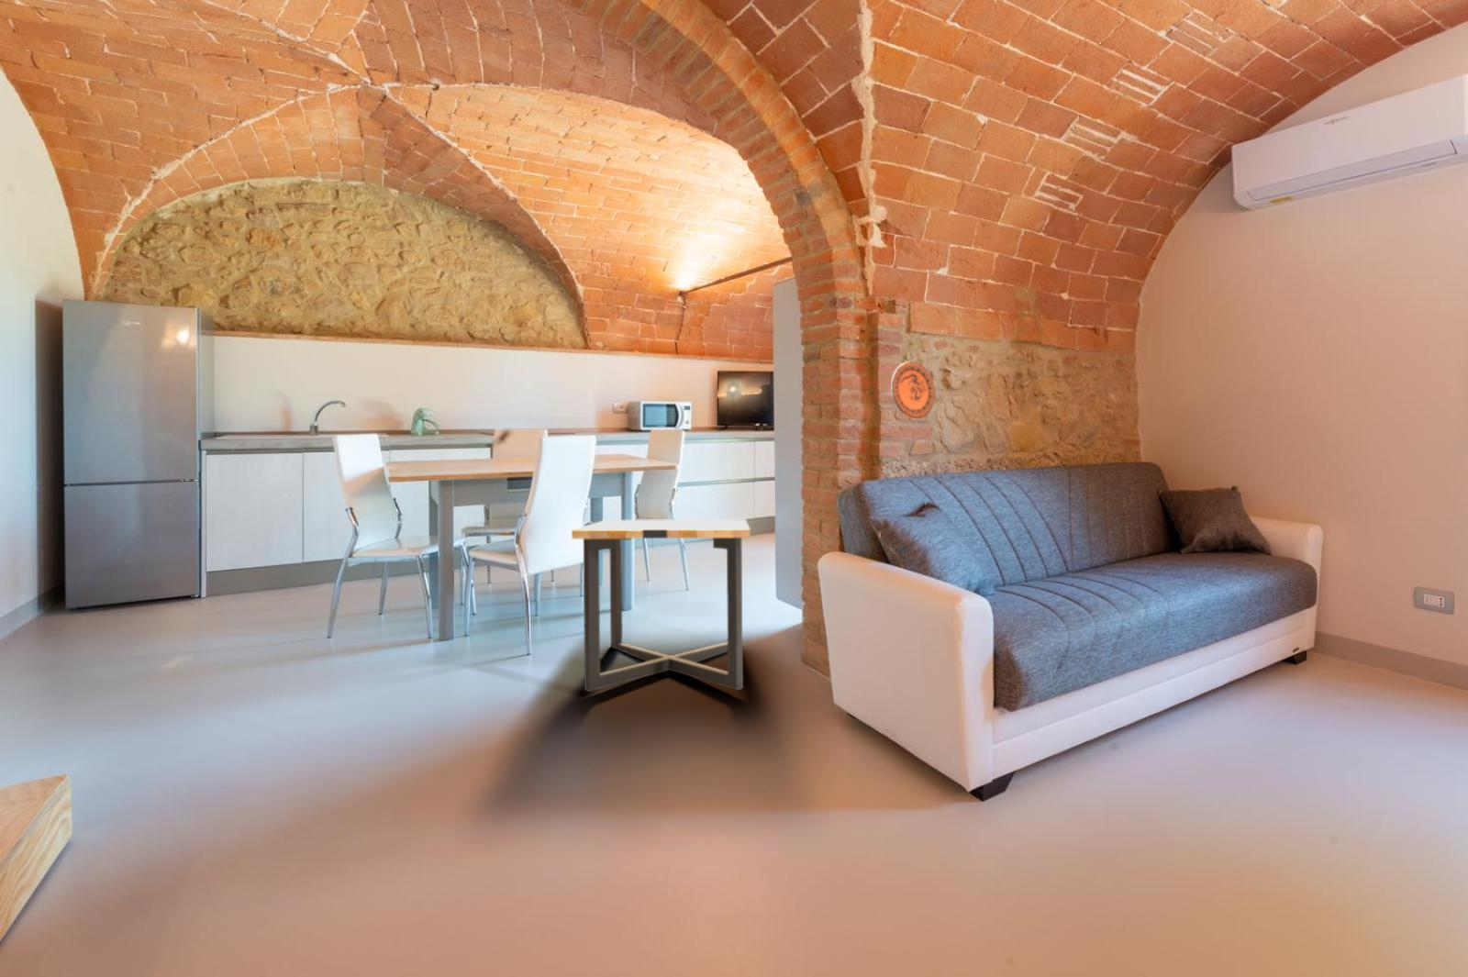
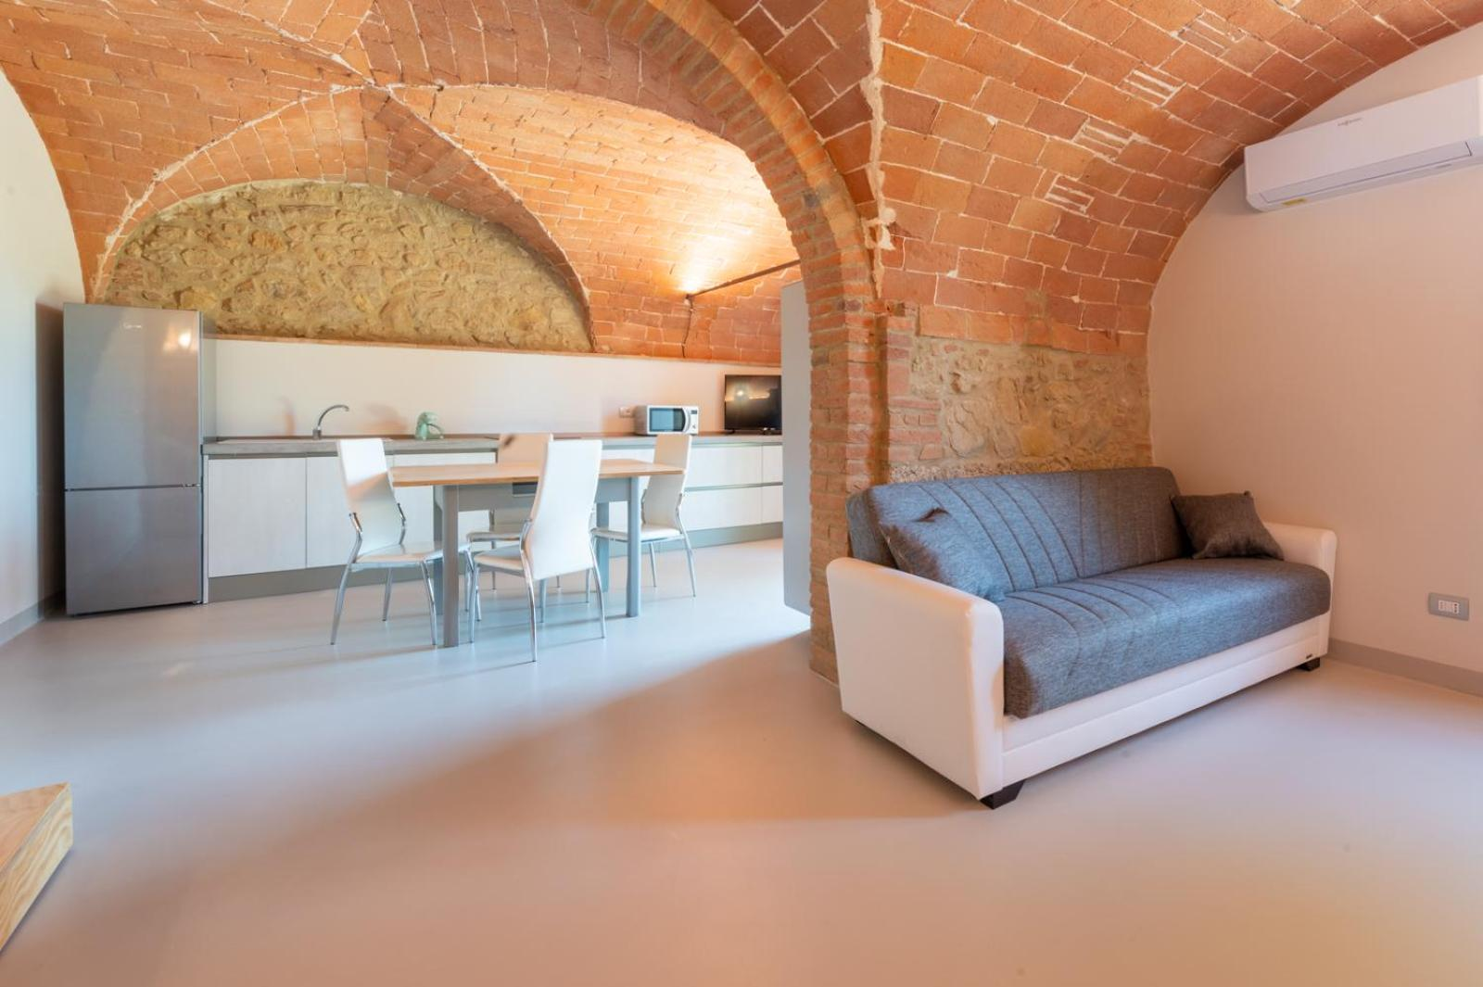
- side table [570,518,751,692]
- decorative plate [890,361,936,419]
